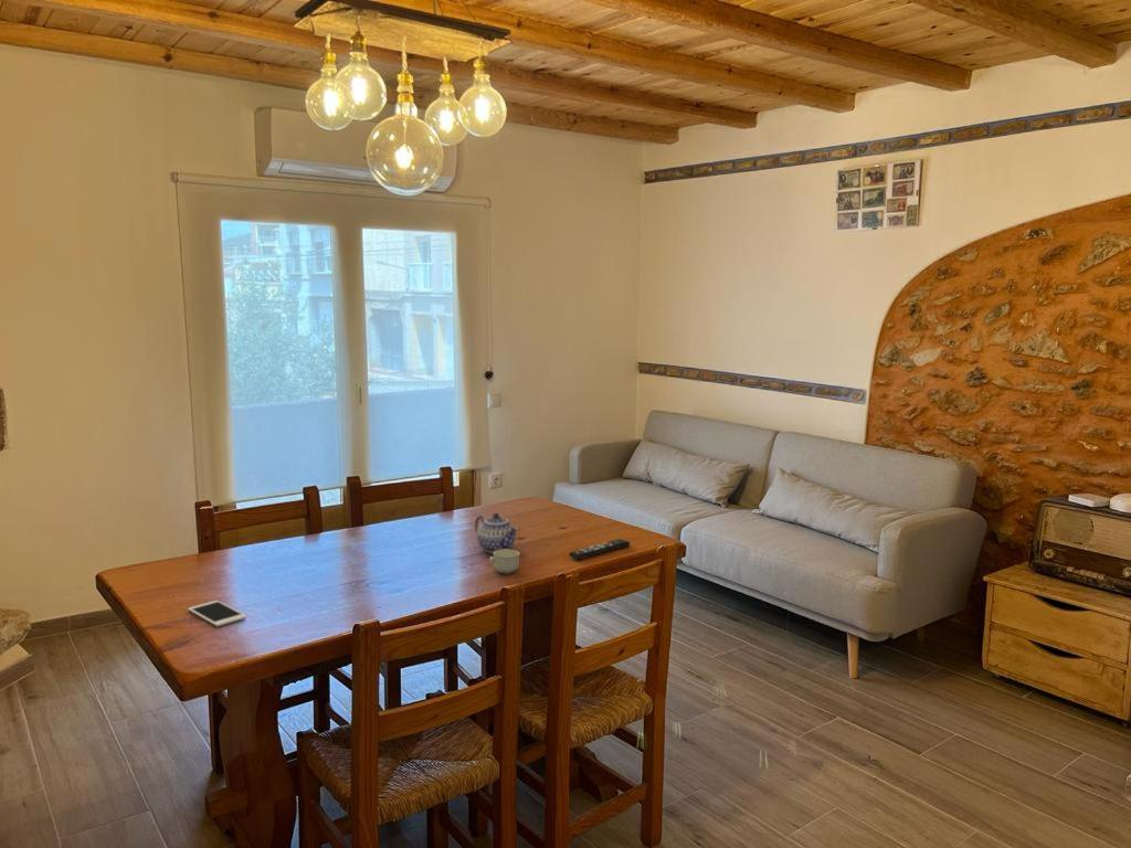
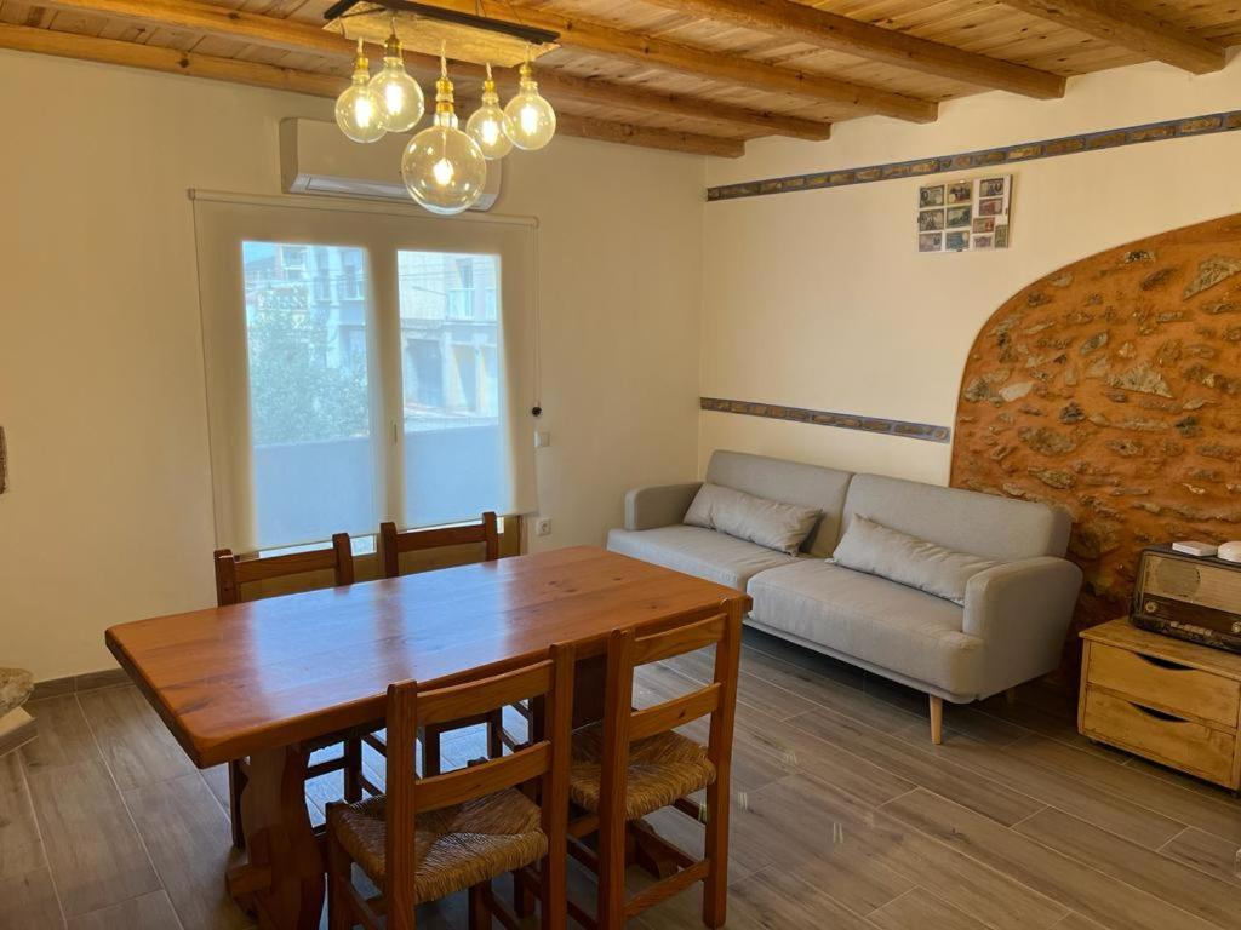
- cell phone [187,600,247,627]
- remote control [568,538,631,560]
- cup [488,549,520,574]
- teapot [474,512,519,554]
